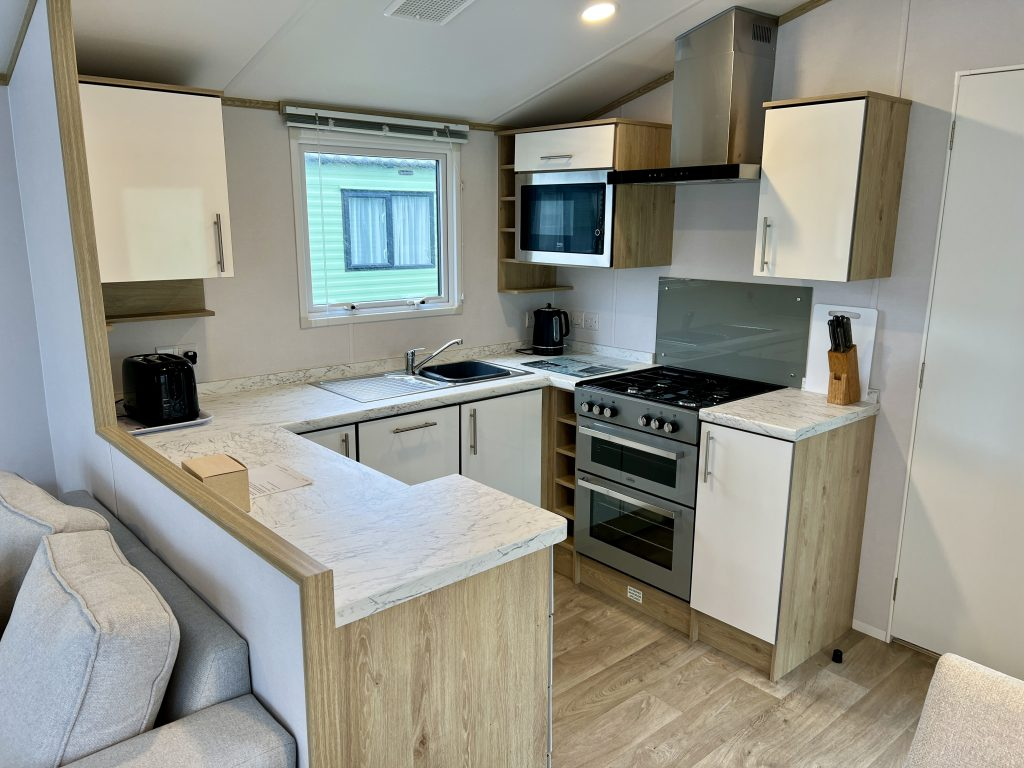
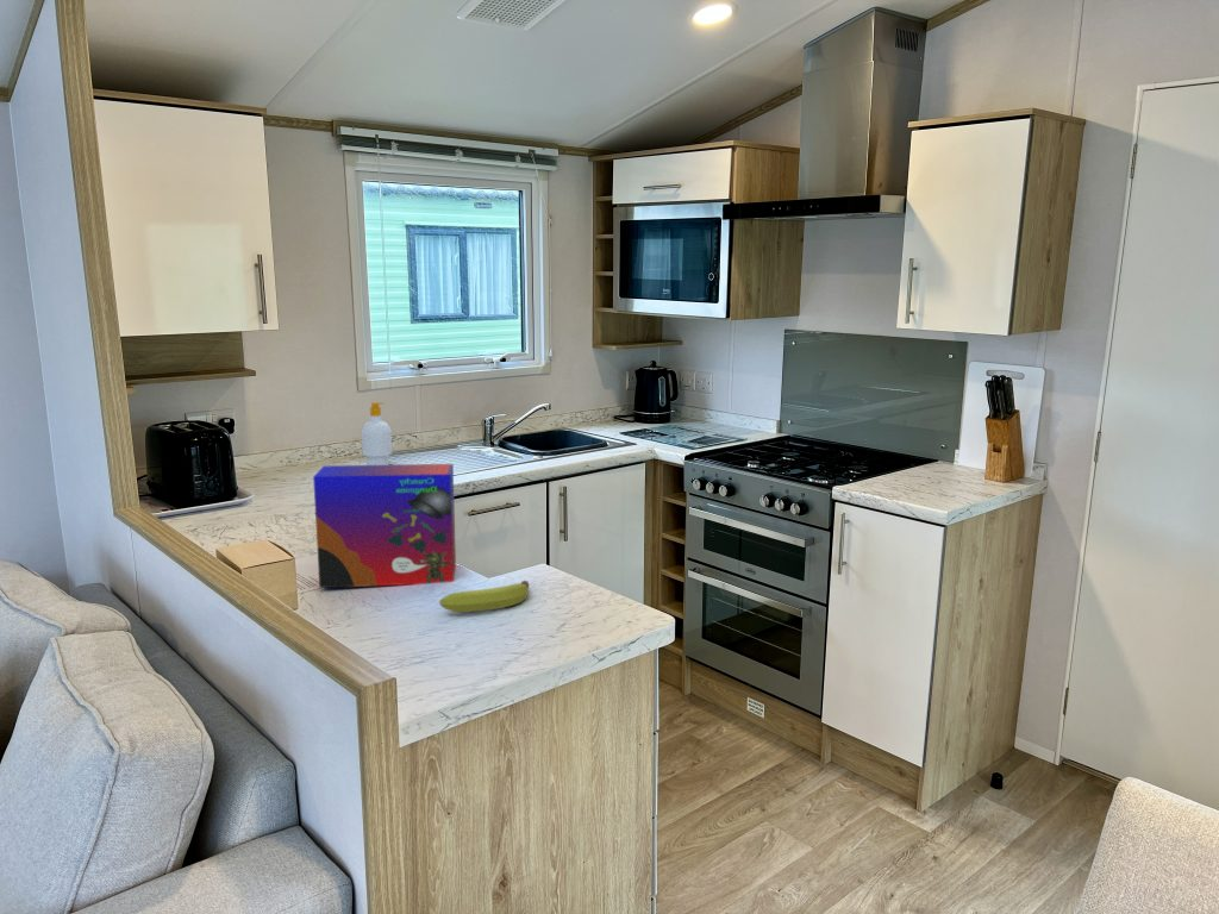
+ fruit [438,580,531,614]
+ cereal box [312,463,457,589]
+ soap bottle [361,401,393,465]
